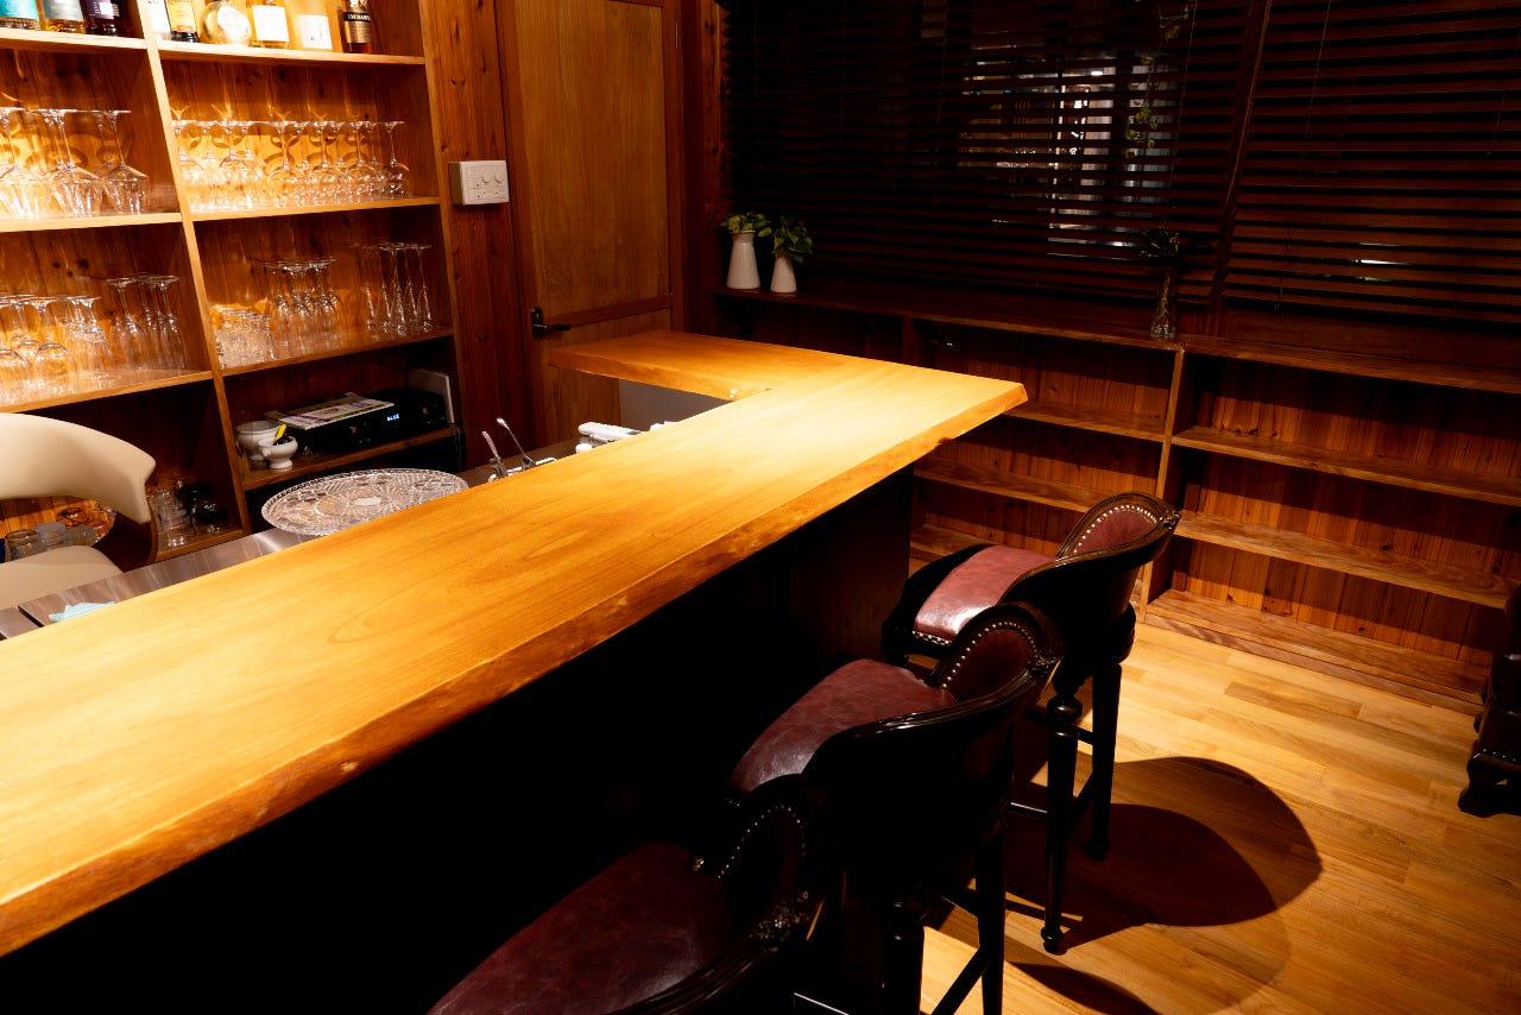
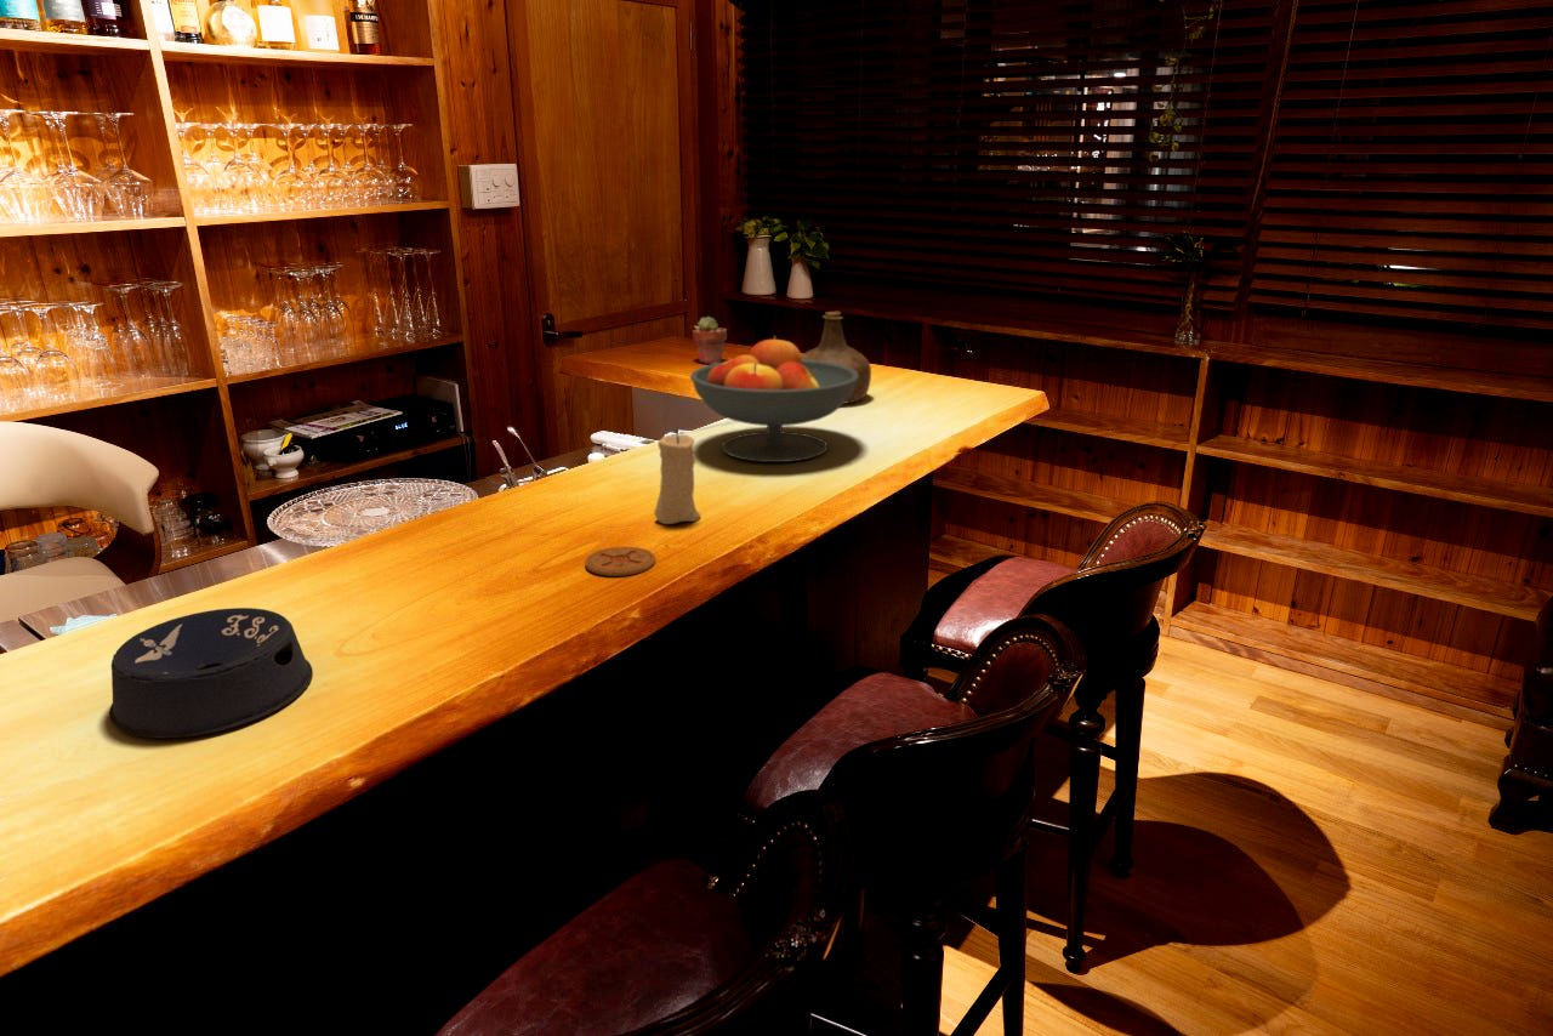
+ bottle [801,311,872,405]
+ coaster [584,546,656,577]
+ ashtray [108,607,314,739]
+ fruit bowl [689,335,859,463]
+ potted succulent [692,315,728,365]
+ candle [653,427,701,525]
